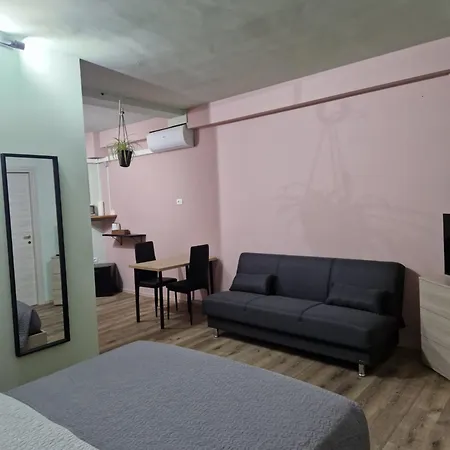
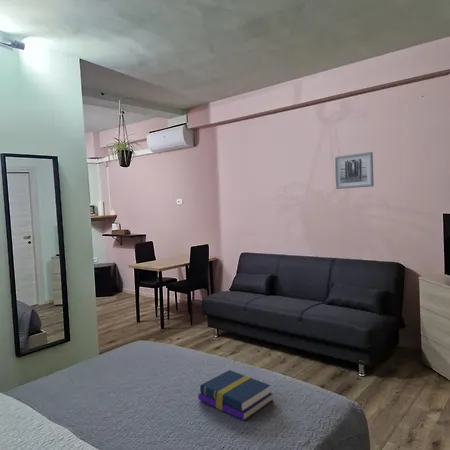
+ book [197,369,274,421]
+ wall art [333,151,375,190]
